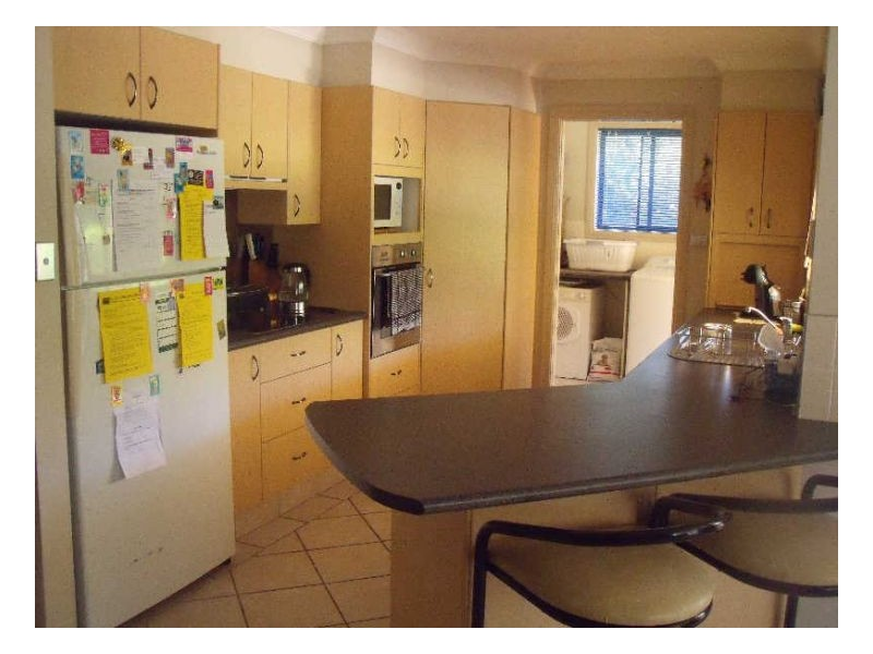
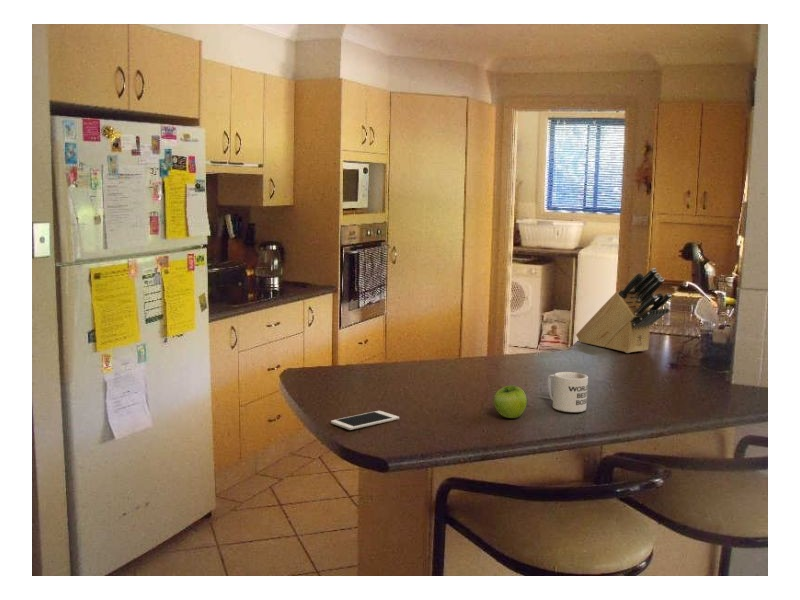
+ fruit [493,384,528,419]
+ cell phone [330,410,400,431]
+ mug [547,371,589,413]
+ knife block [575,267,673,354]
